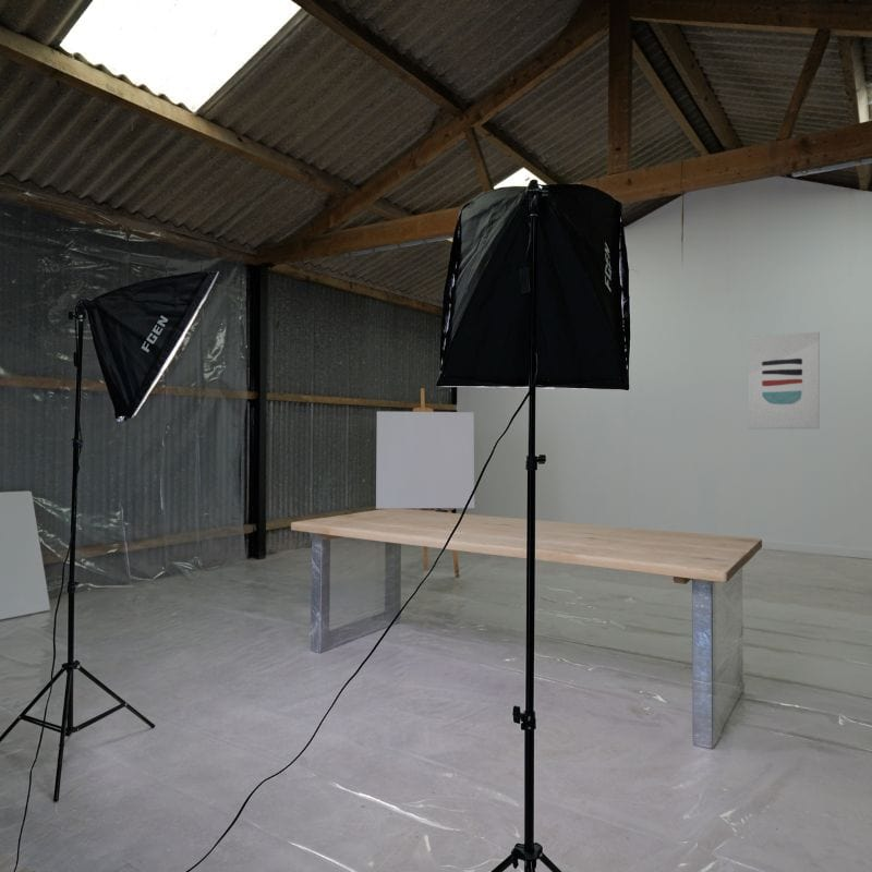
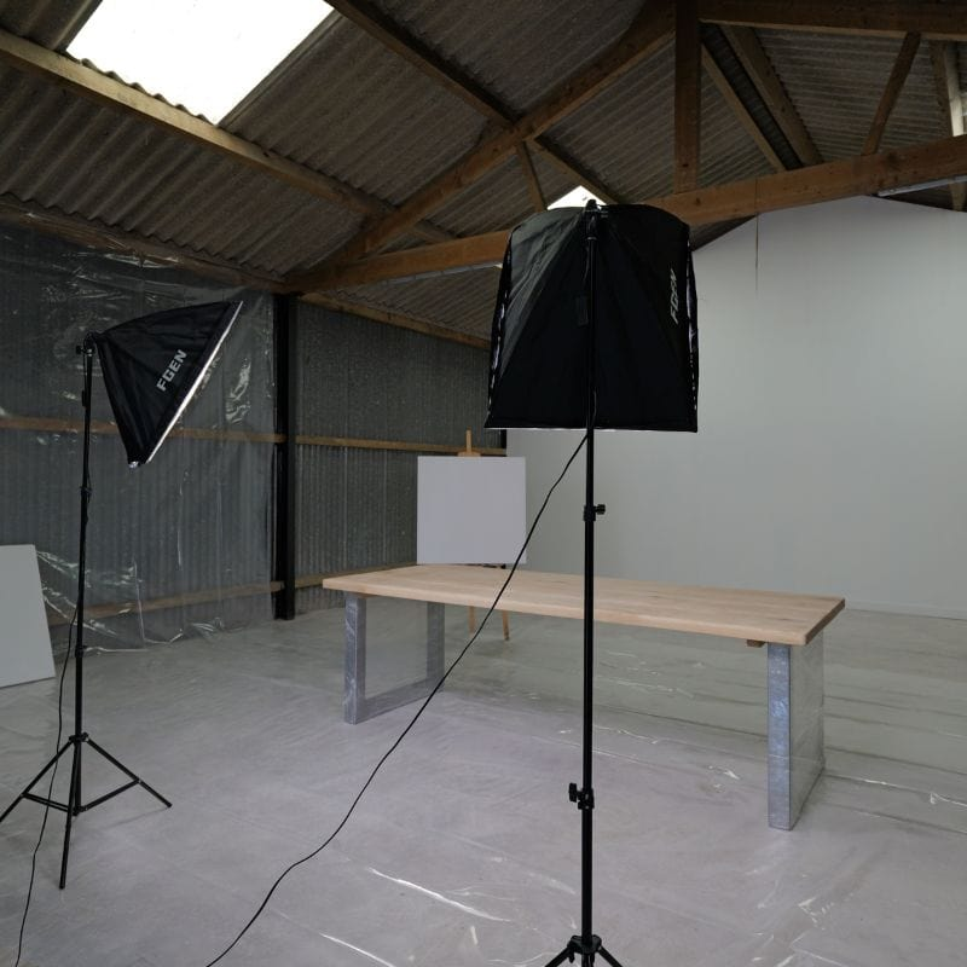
- wall art [747,331,821,429]
